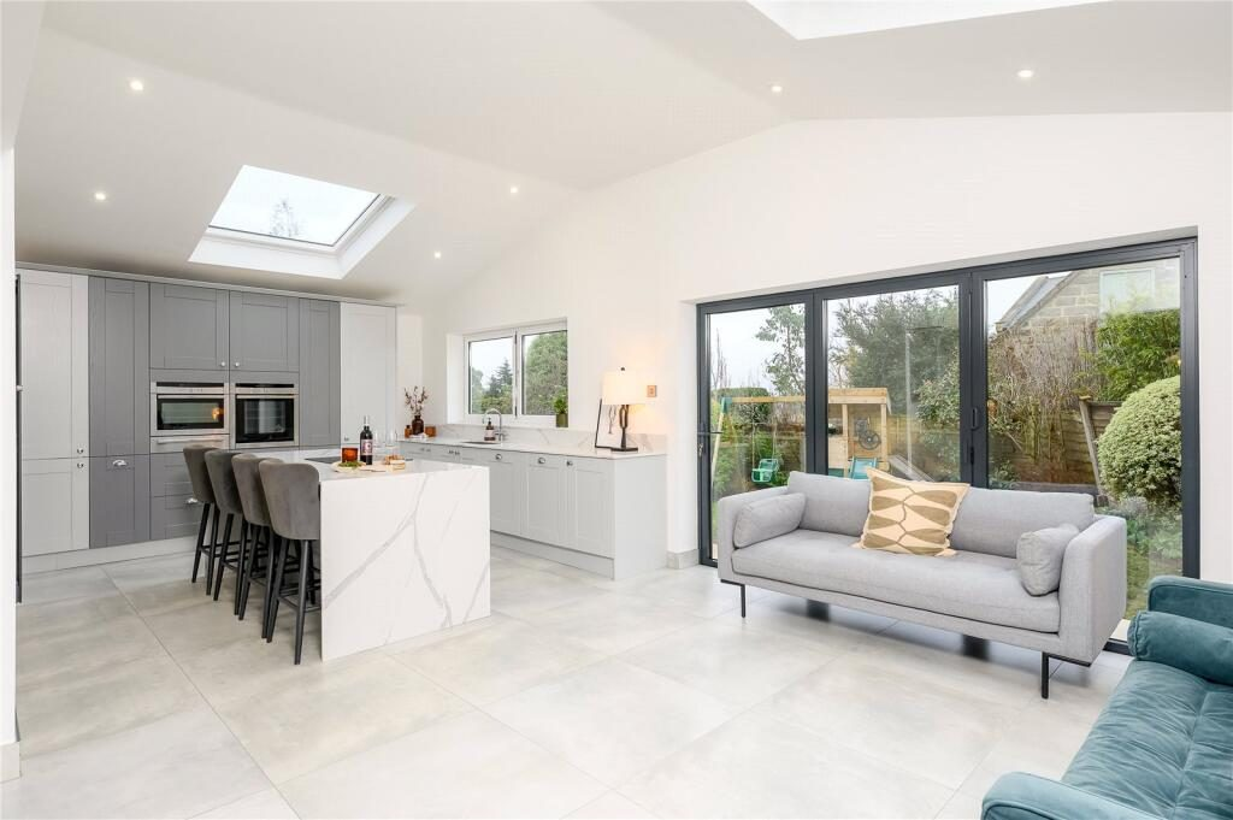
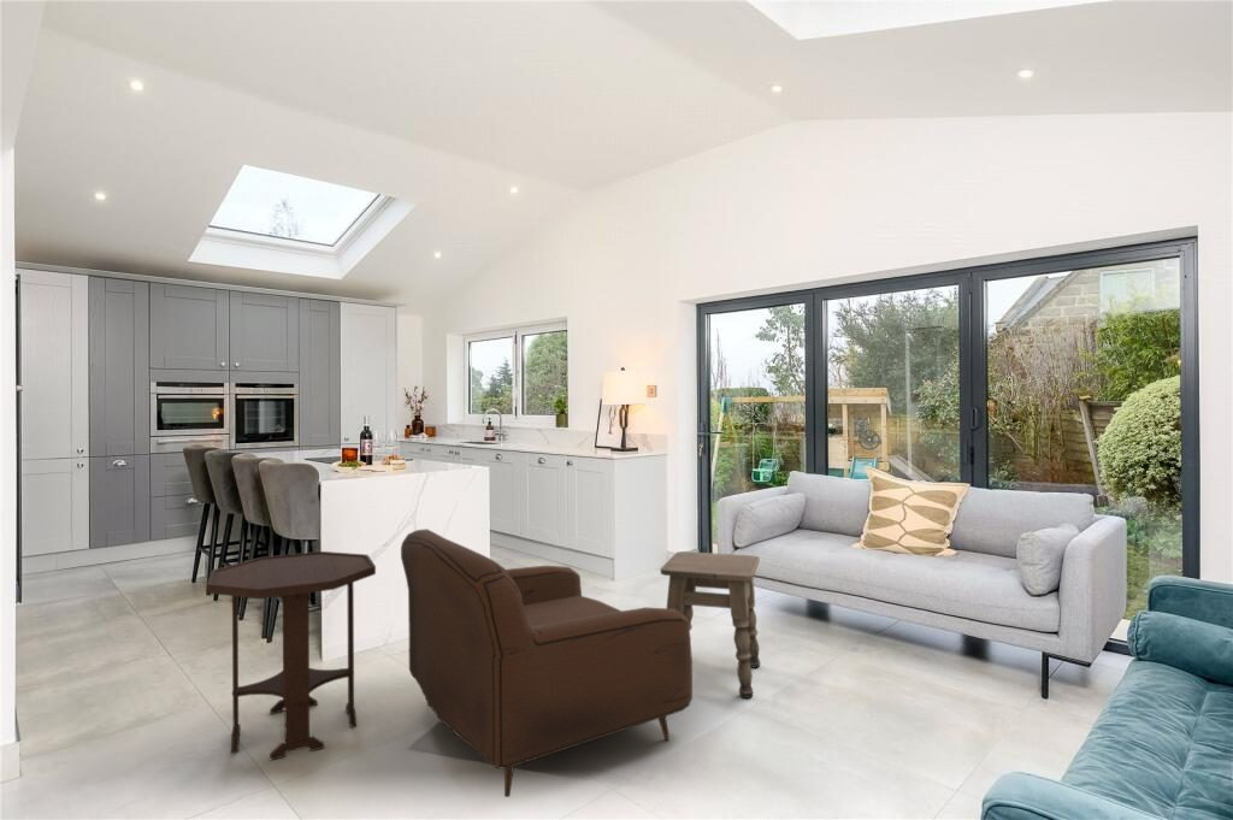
+ side table [206,550,377,761]
+ armchair [400,527,694,798]
+ side table [660,550,762,700]
